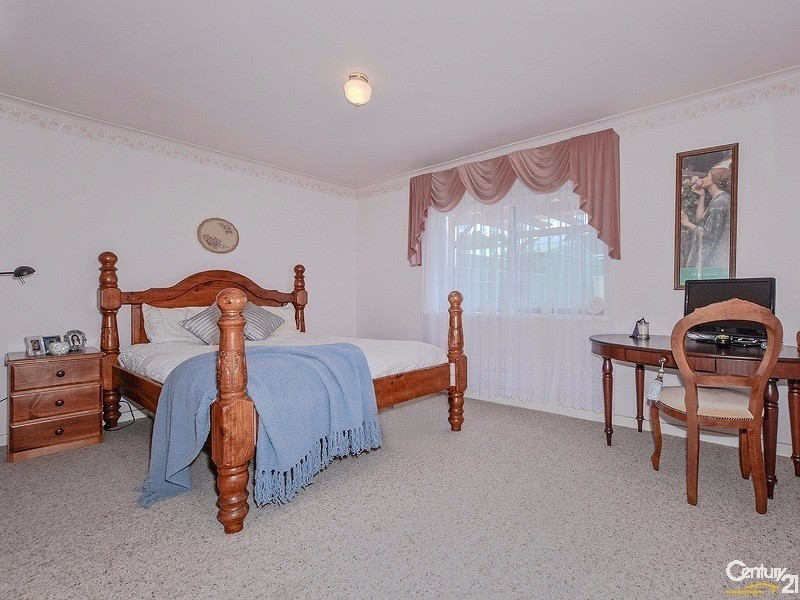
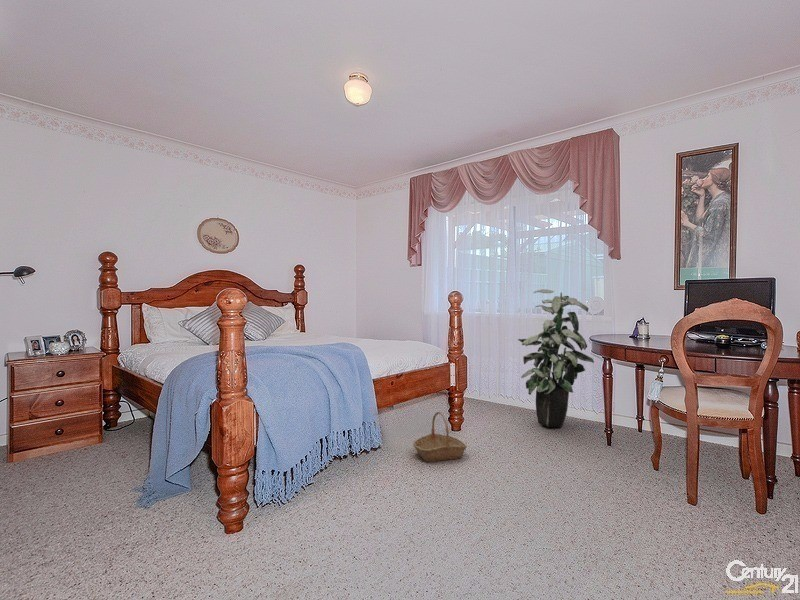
+ indoor plant [517,288,595,428]
+ basket [412,411,468,463]
